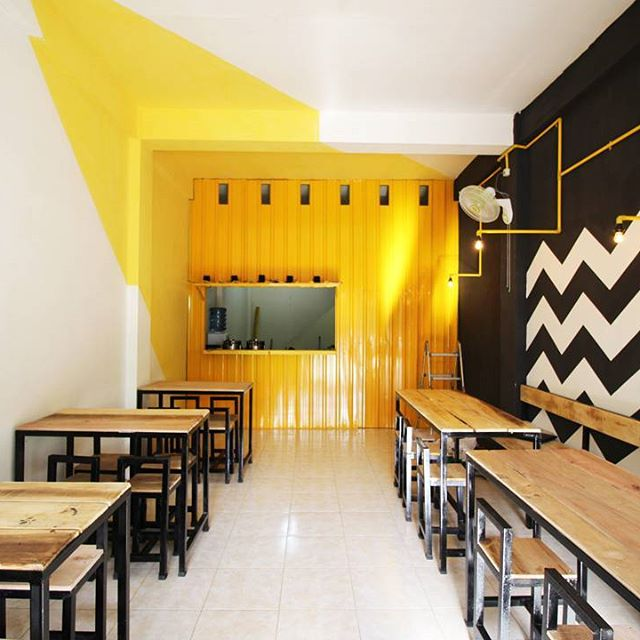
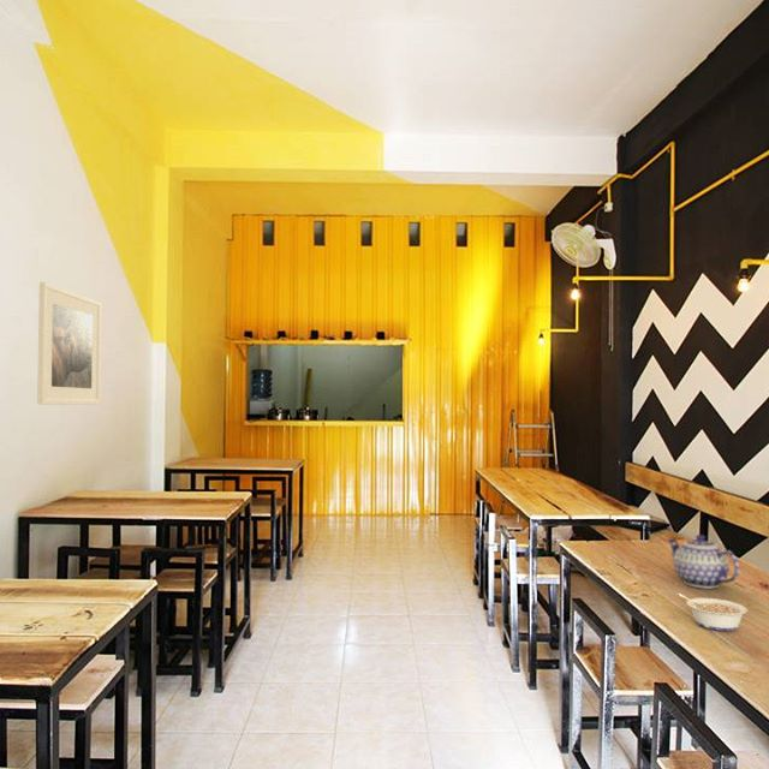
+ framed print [36,281,102,406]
+ teapot [666,533,741,590]
+ legume [676,592,749,632]
